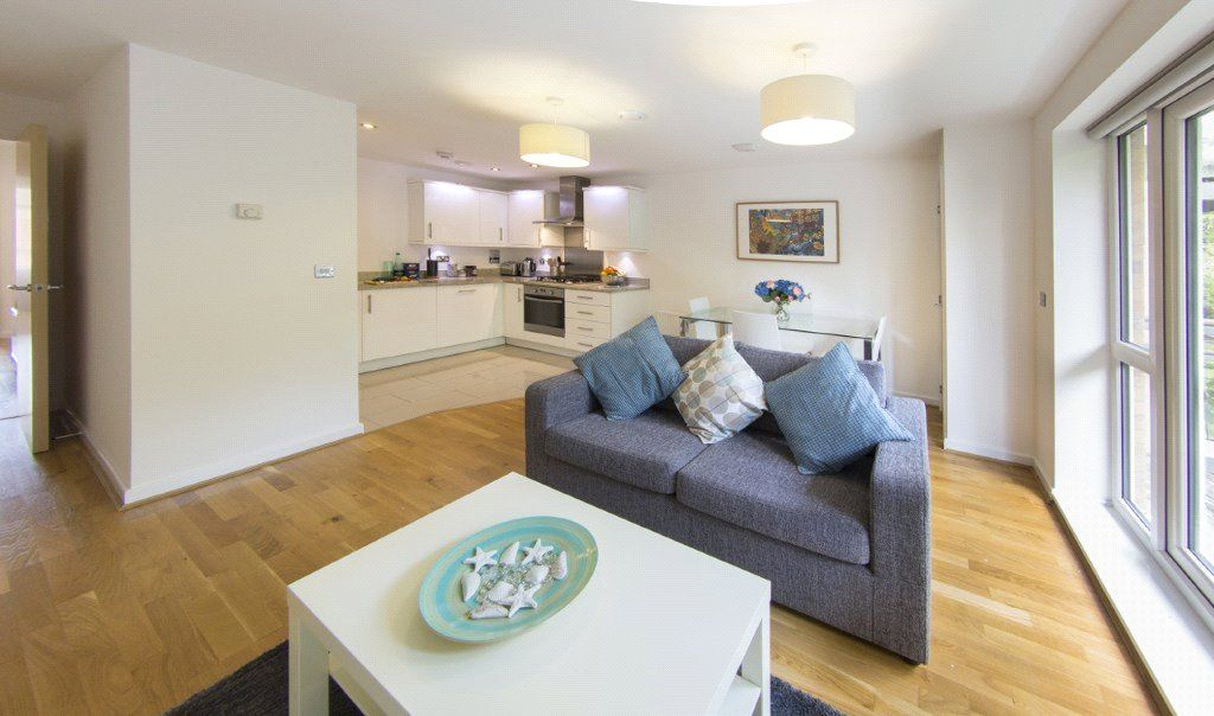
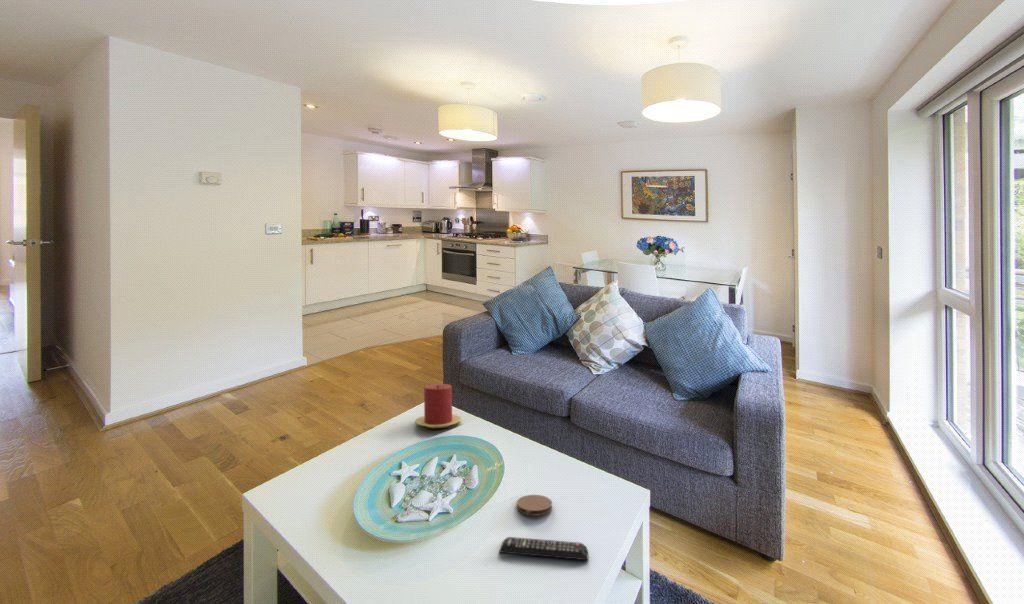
+ candle [414,383,462,429]
+ remote control [498,536,589,561]
+ coaster [516,494,553,517]
